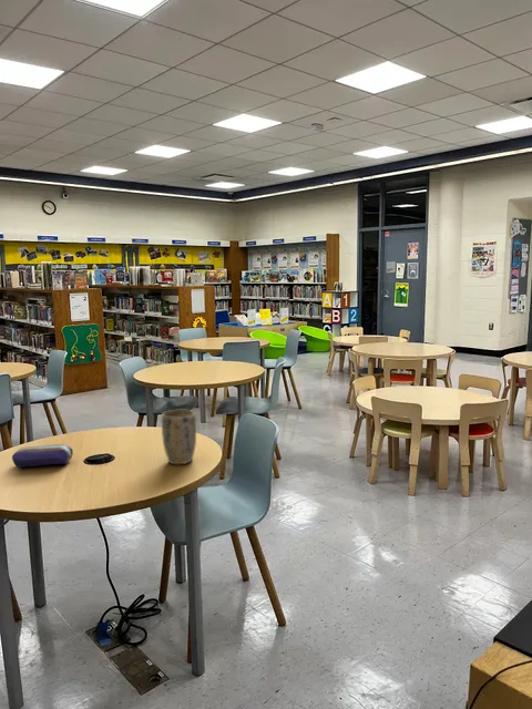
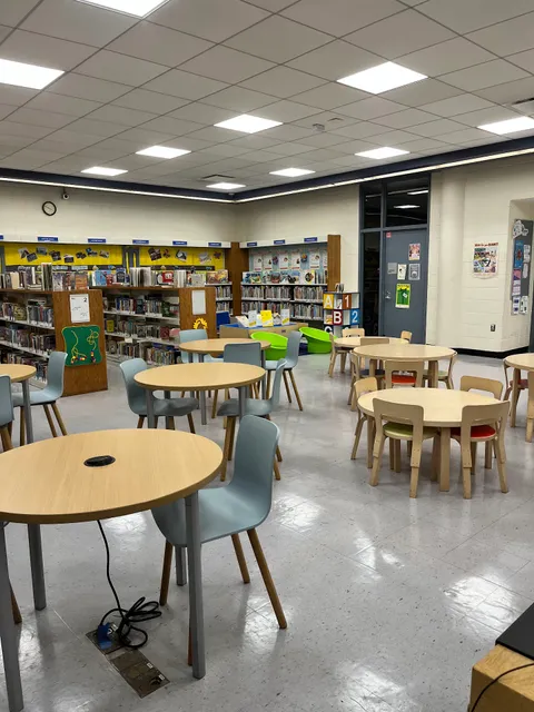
- plant pot [161,409,197,465]
- pencil case [11,443,74,469]
